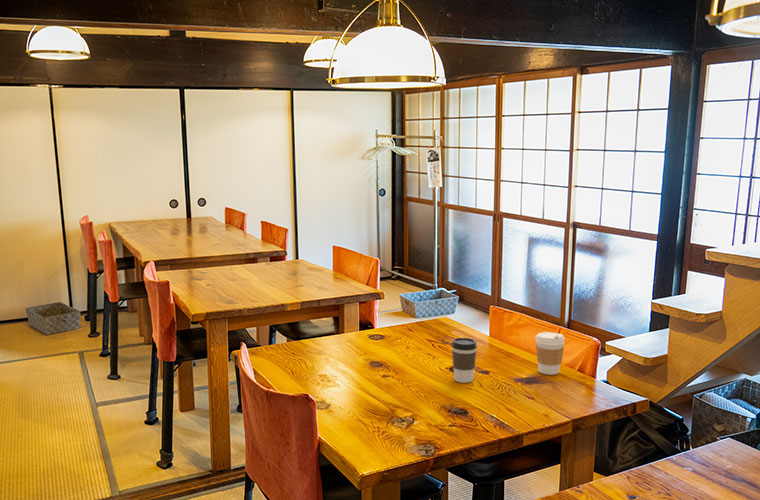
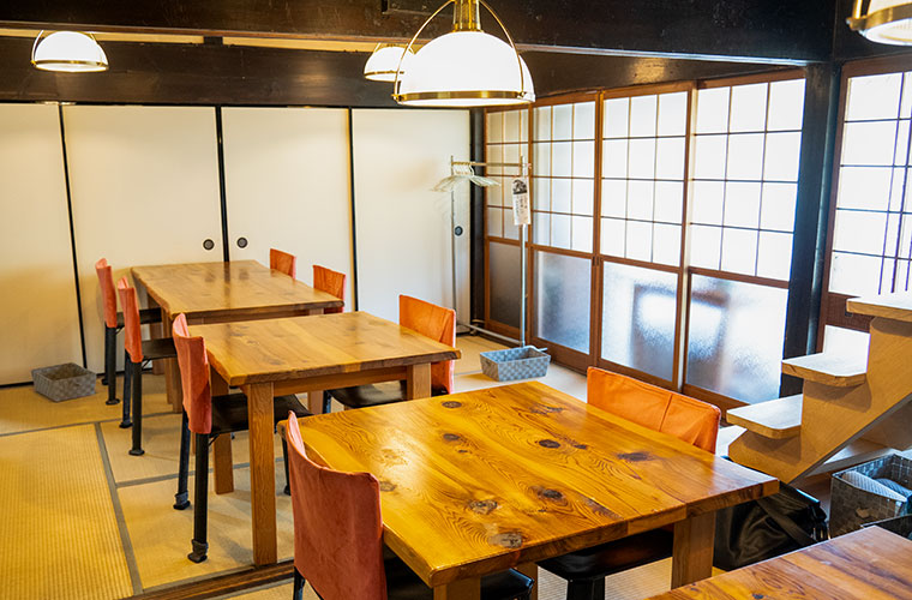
- coffee cup [534,331,566,376]
- coffee cup [451,337,478,384]
